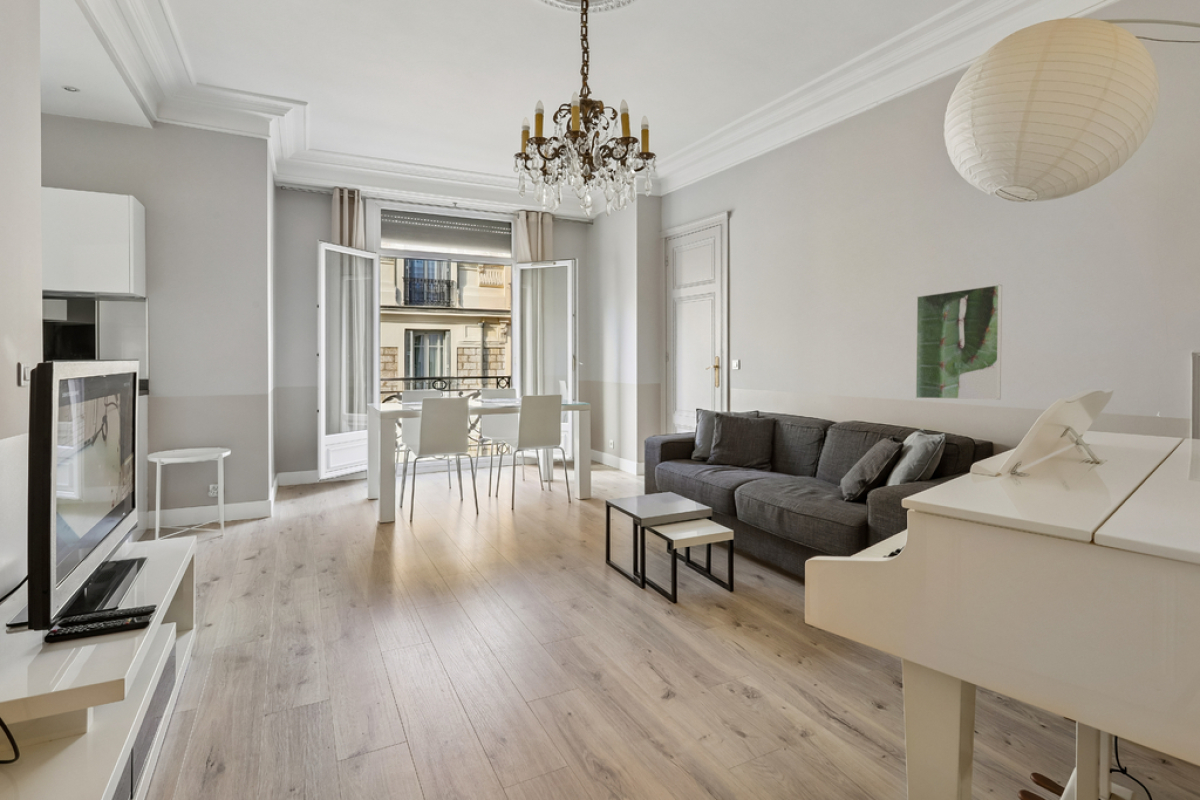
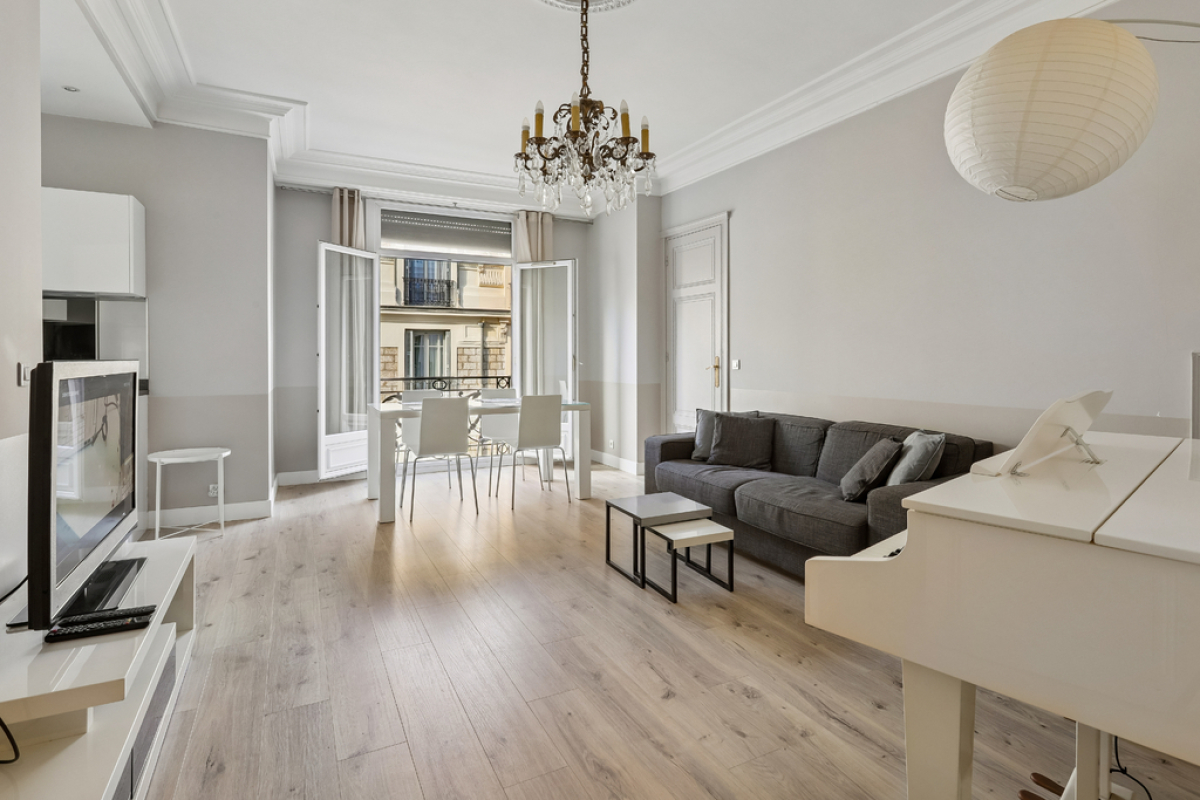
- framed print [915,284,1003,400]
